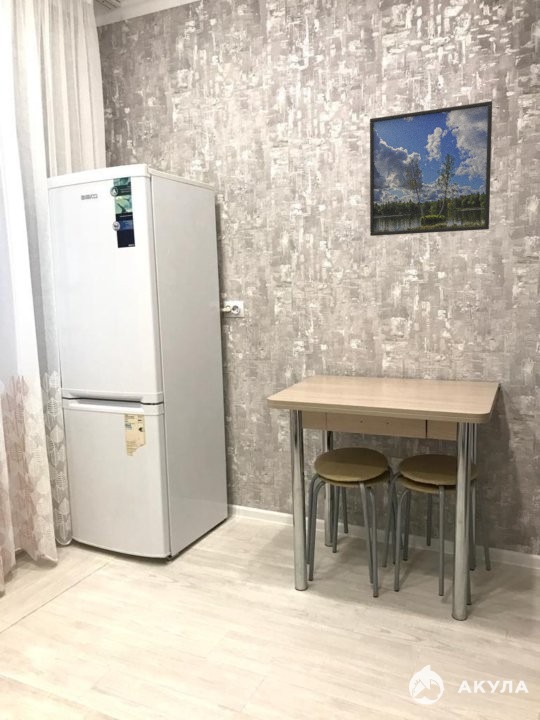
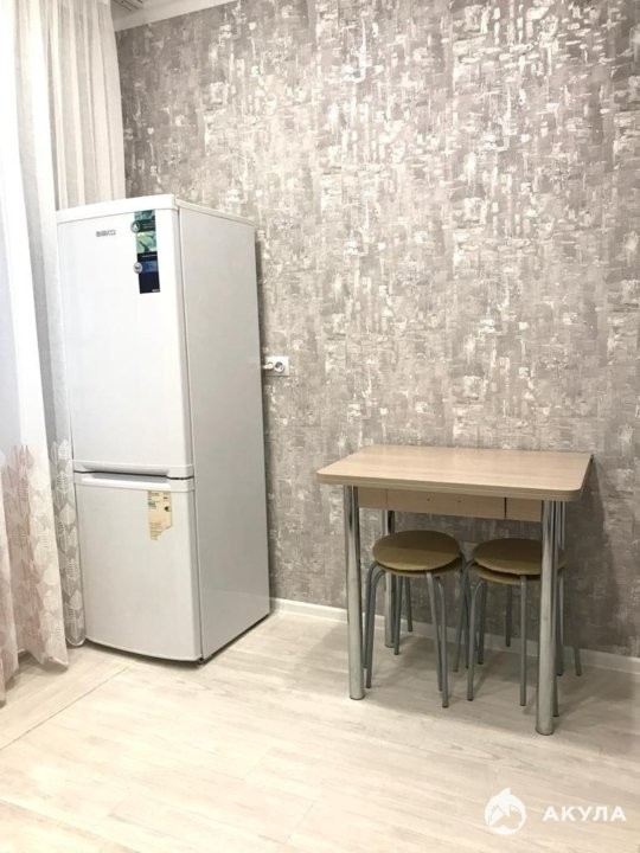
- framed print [369,100,493,237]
